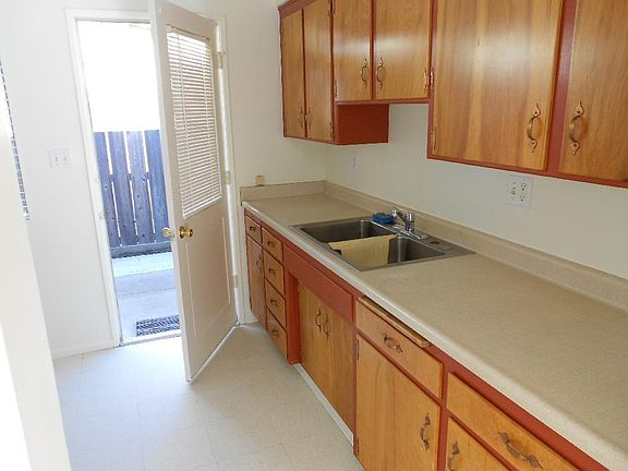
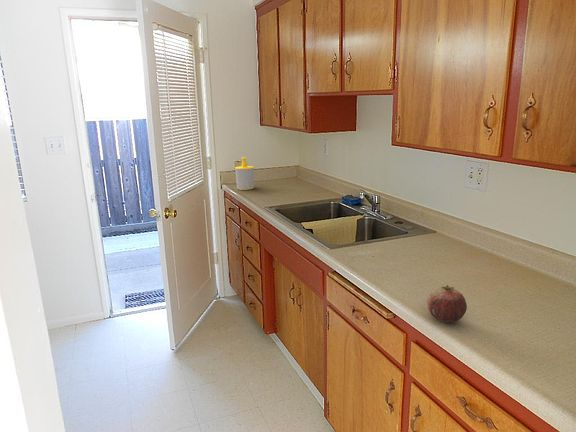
+ fruit [426,284,468,323]
+ soap bottle [234,156,255,191]
